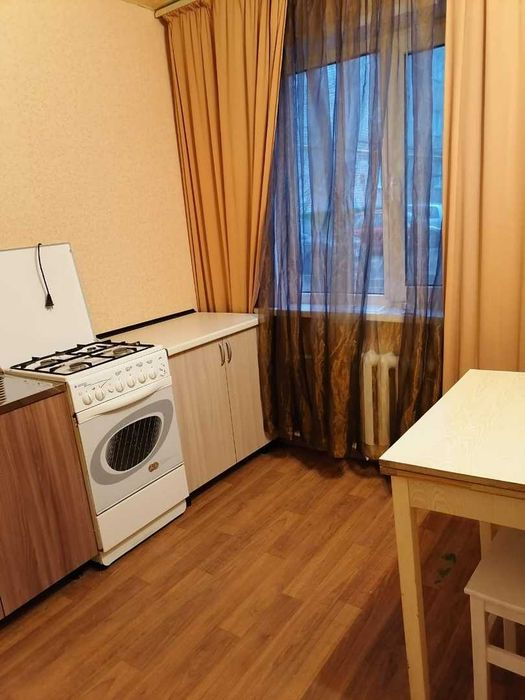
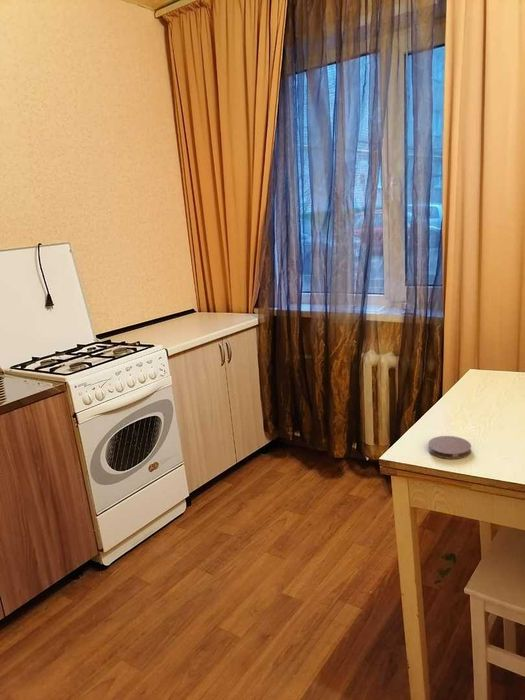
+ coaster [427,435,472,460]
